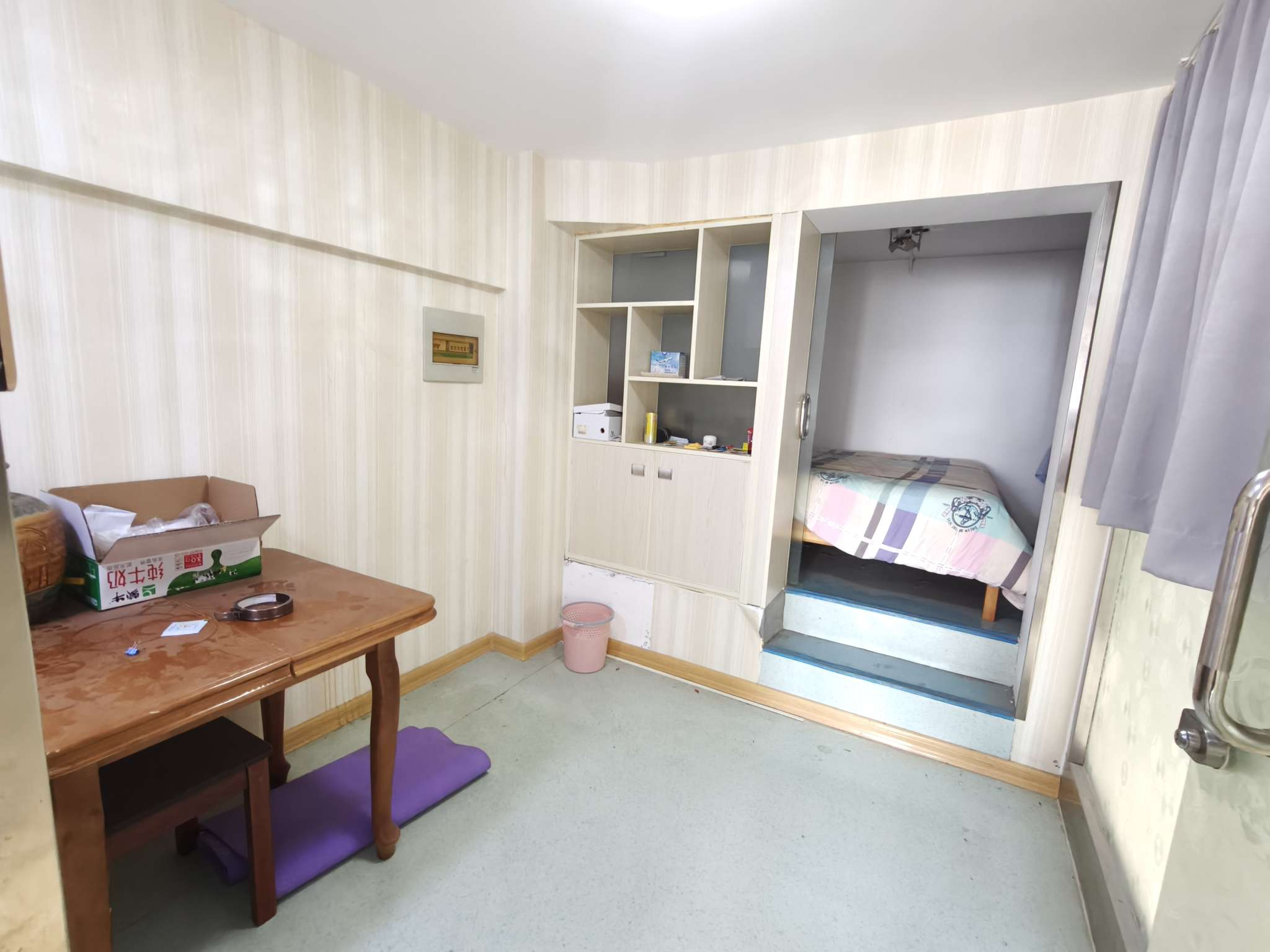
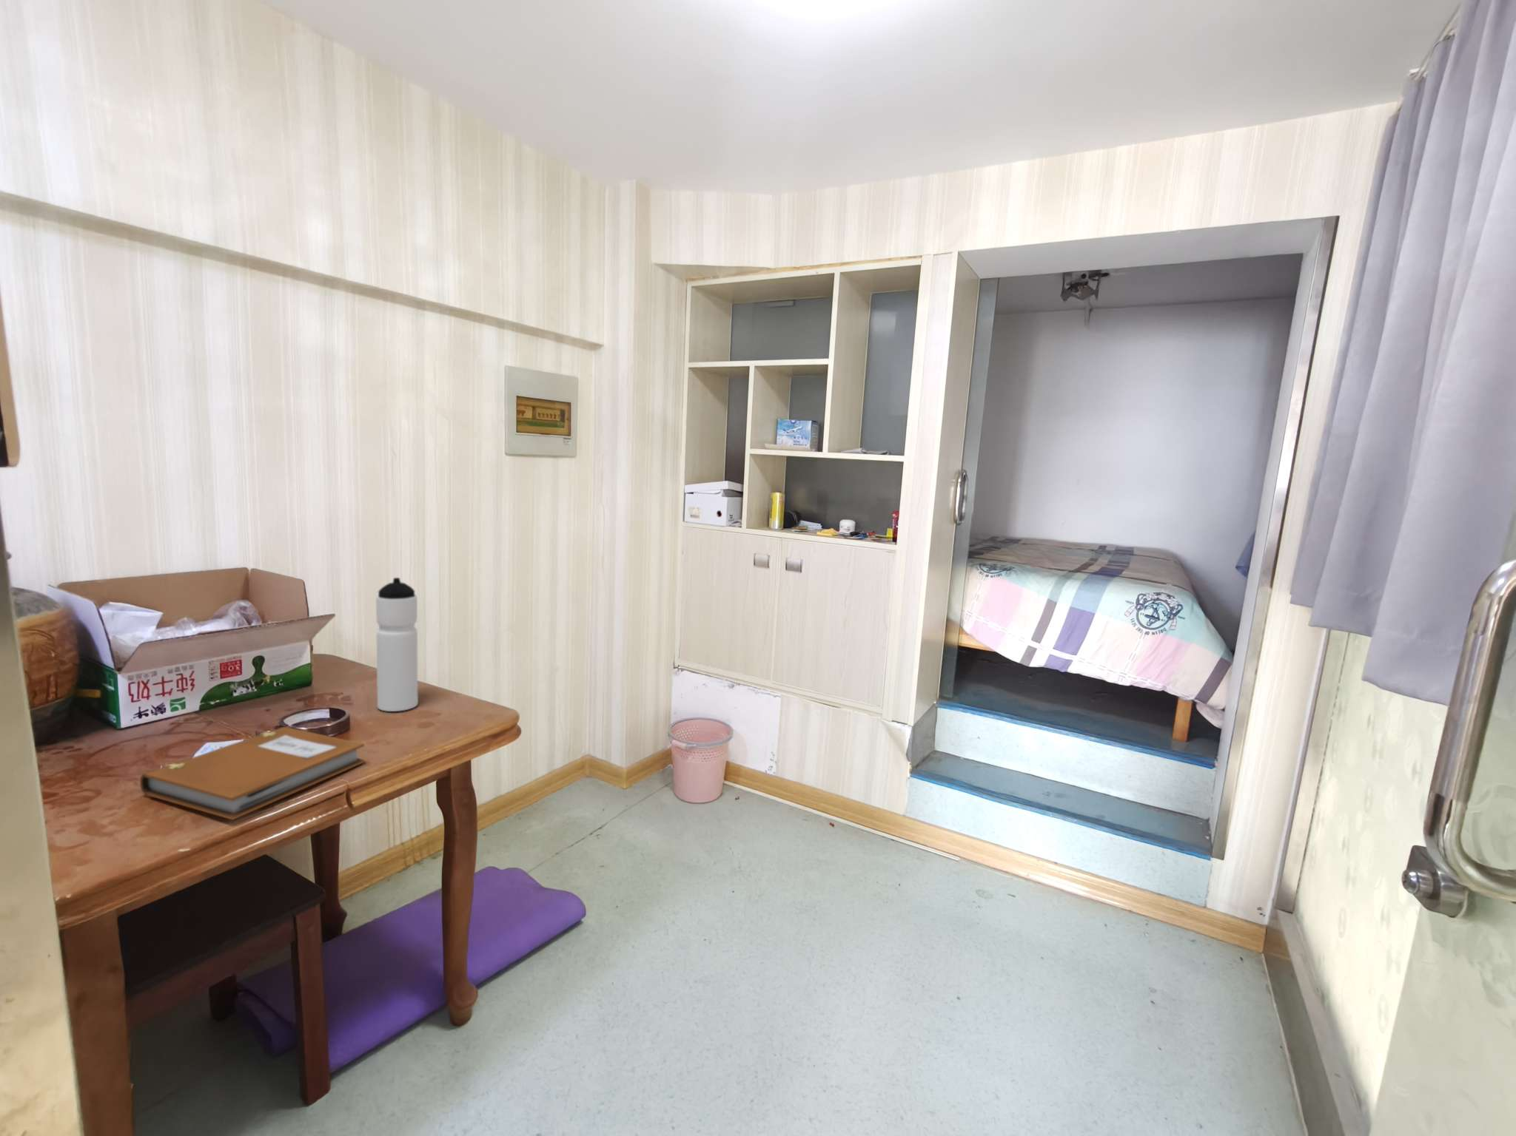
+ water bottle [375,576,418,712]
+ notebook [140,727,365,821]
